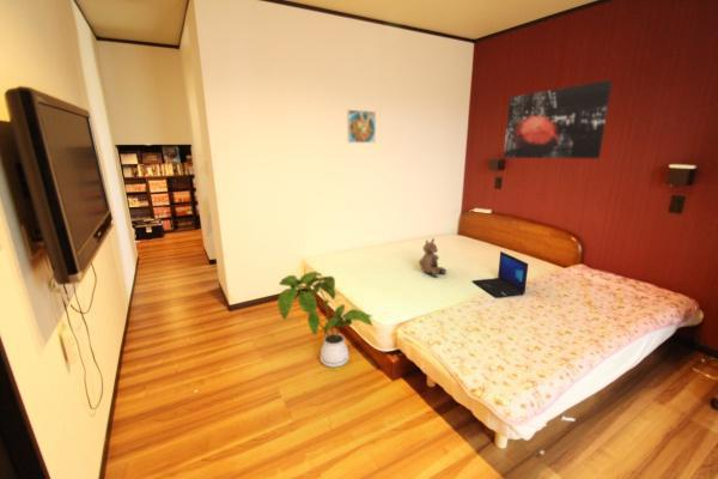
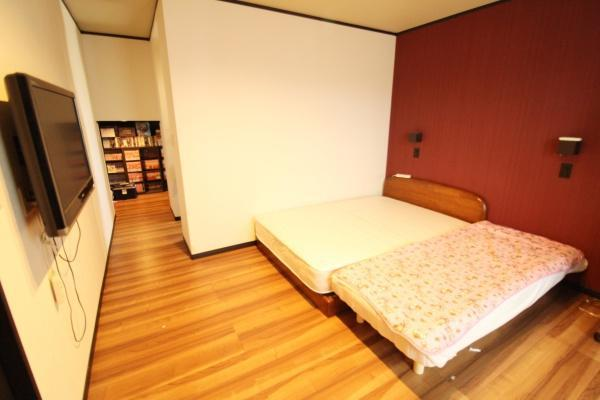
- laptop [471,250,529,298]
- house plant [276,271,375,369]
- teddy bear [418,237,448,278]
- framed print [346,109,377,145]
- wall art [503,79,614,159]
